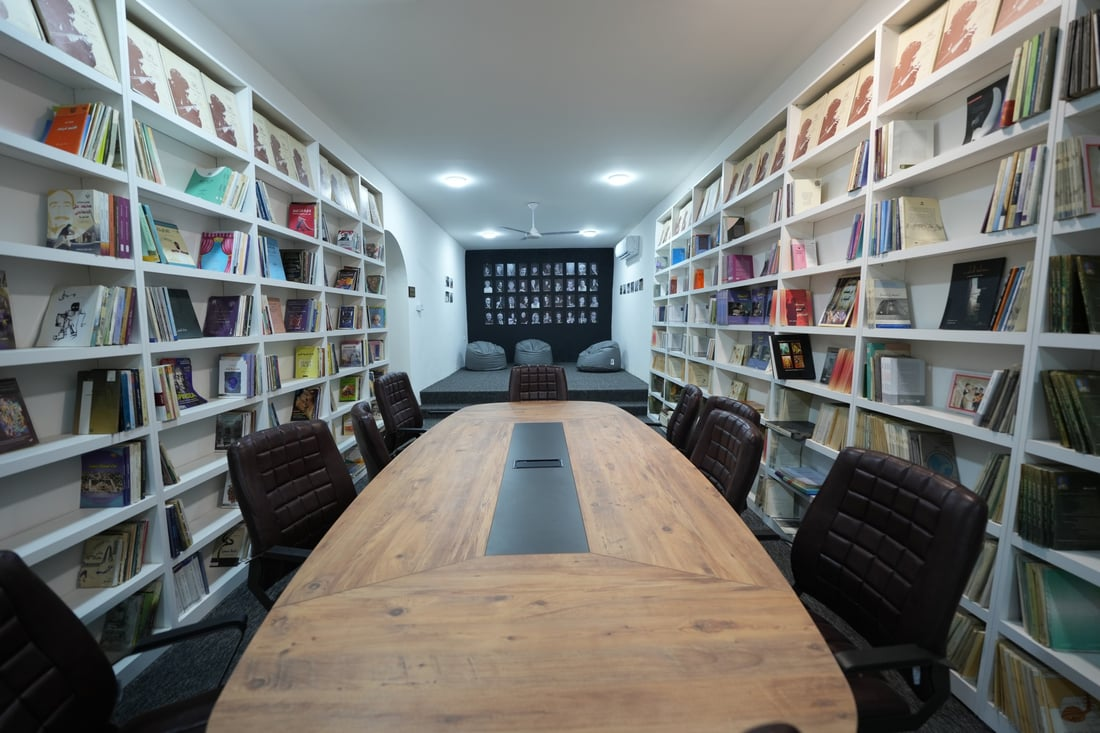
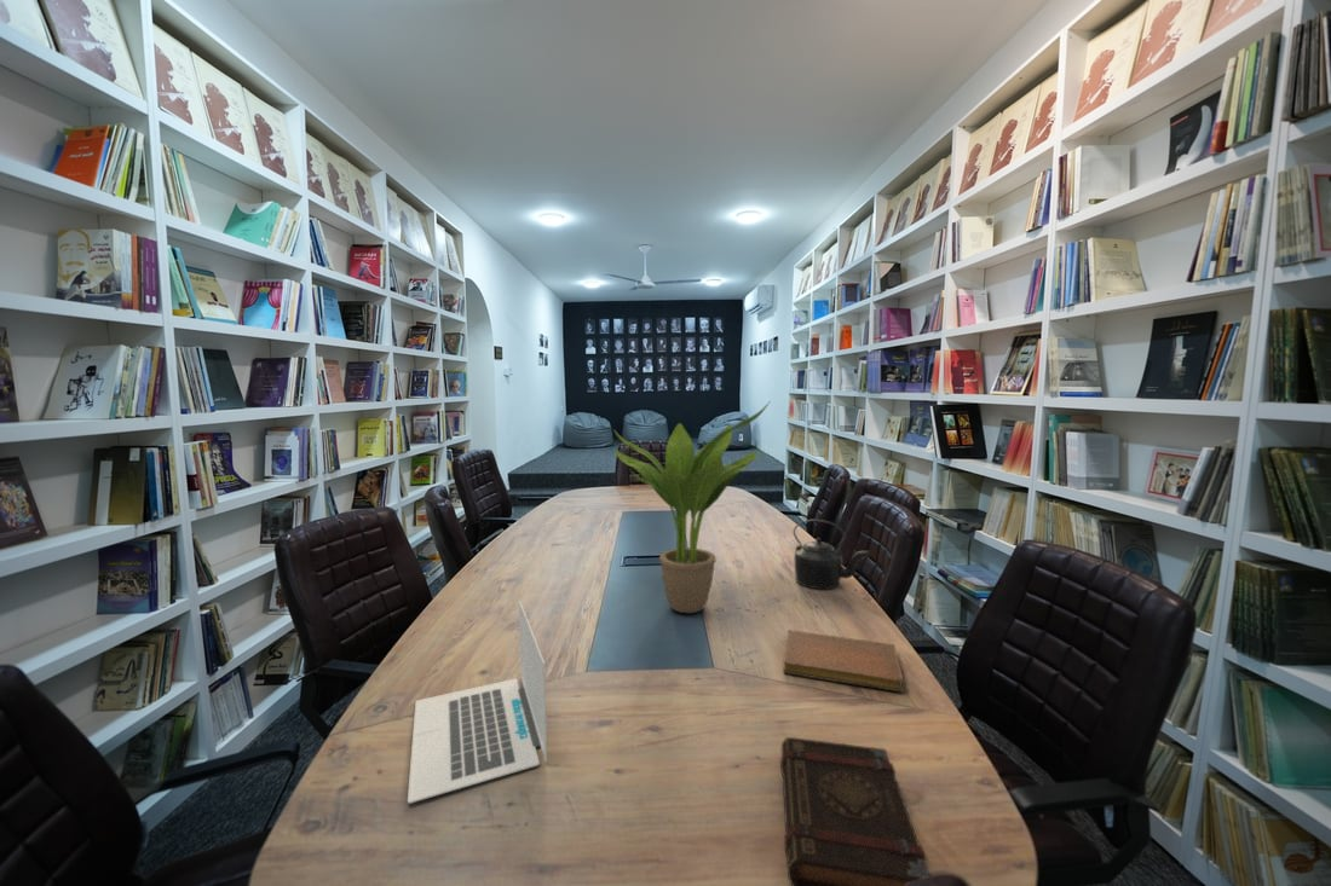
+ potted plant [613,401,771,614]
+ kettle [793,519,871,590]
+ book [779,736,930,886]
+ laptop [407,600,548,805]
+ notebook [782,630,905,693]
